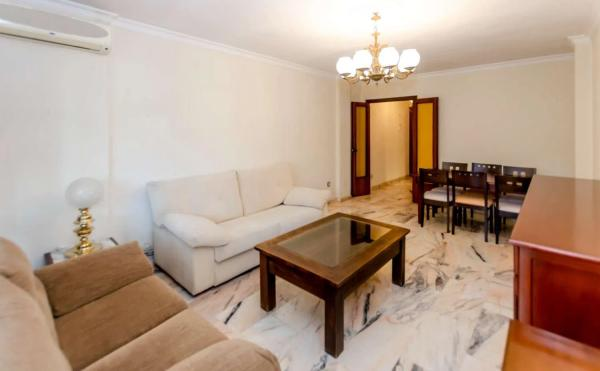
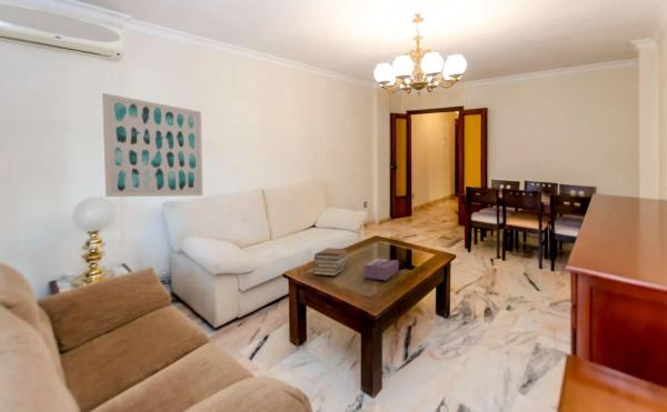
+ wall art [101,92,203,198]
+ tissue box [362,258,400,281]
+ book stack [312,248,350,277]
